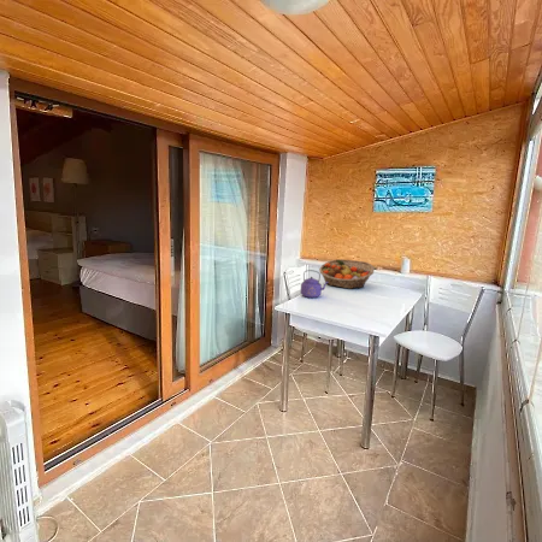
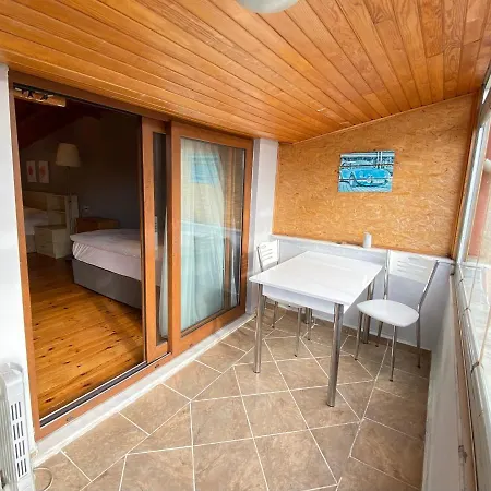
- kettle [300,269,329,299]
- fruit basket [318,258,376,289]
